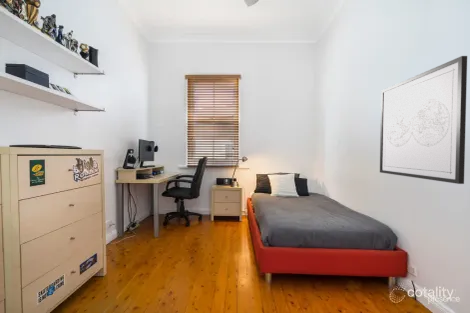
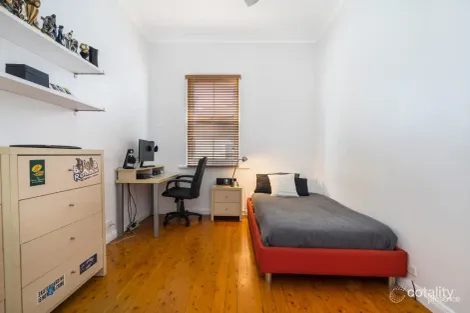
- wall art [379,55,468,185]
